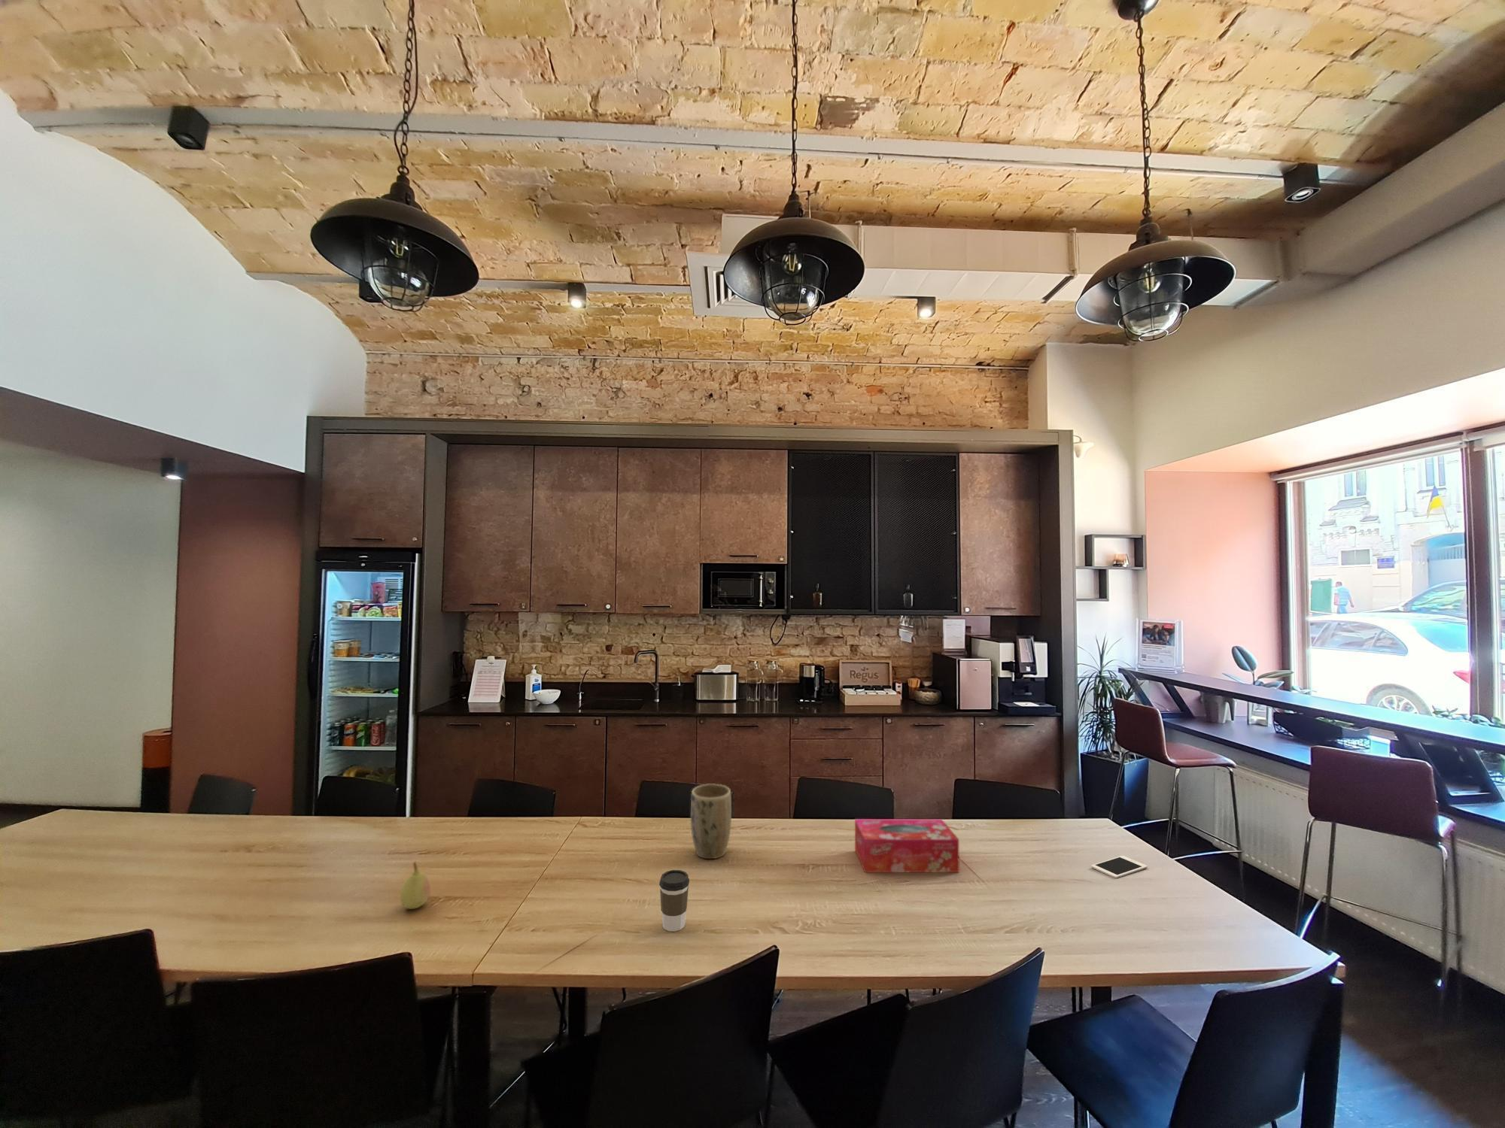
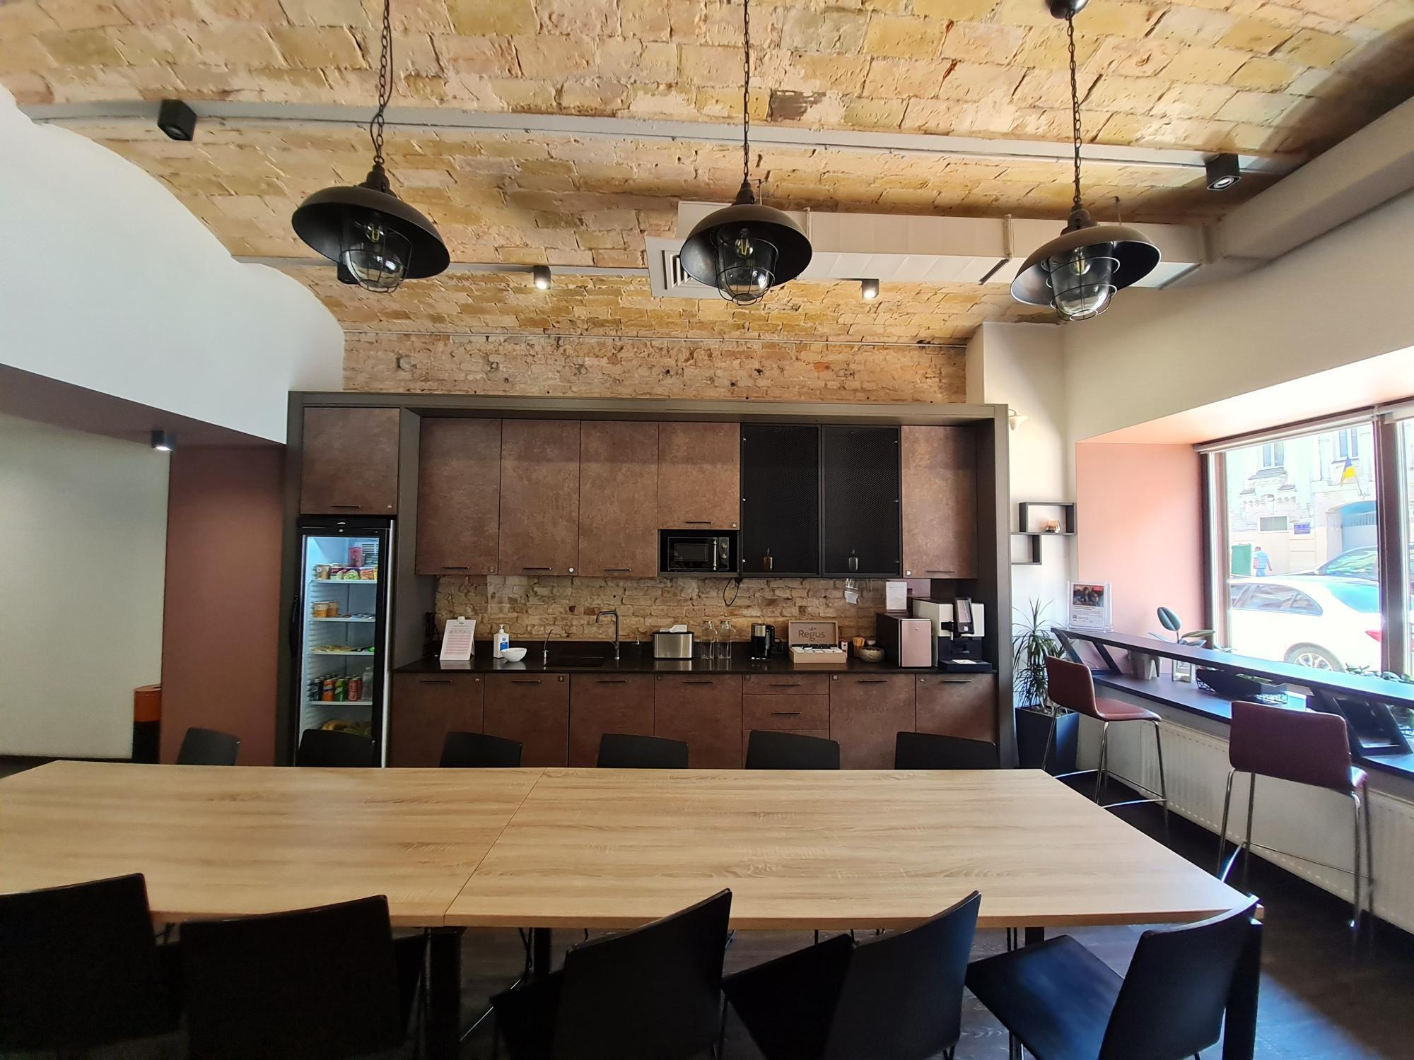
- tissue box [854,819,960,873]
- cell phone [1090,855,1148,879]
- coffee cup [659,870,690,932]
- fruit [399,861,431,910]
- plant pot [690,783,732,859]
